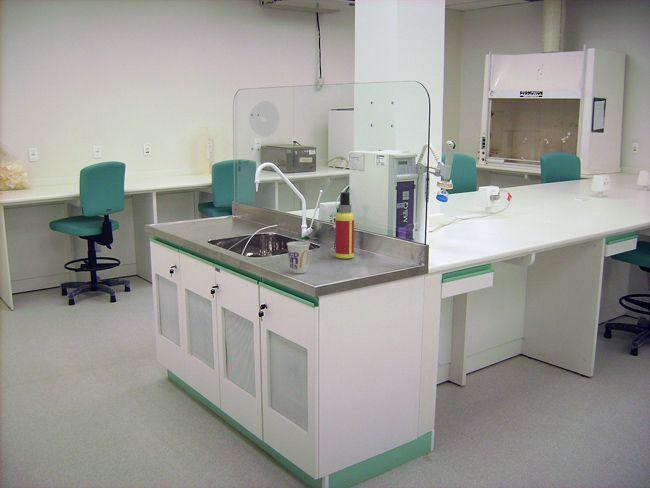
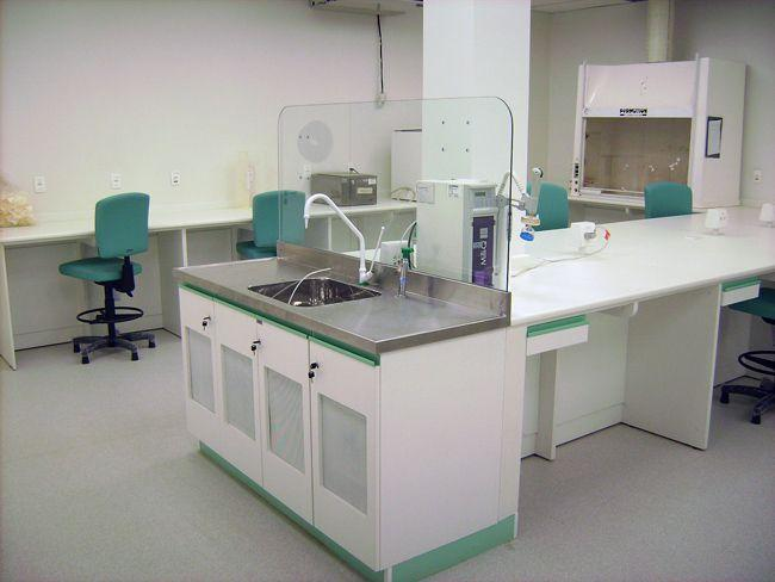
- cup [286,241,311,274]
- spray bottle [334,191,355,260]
